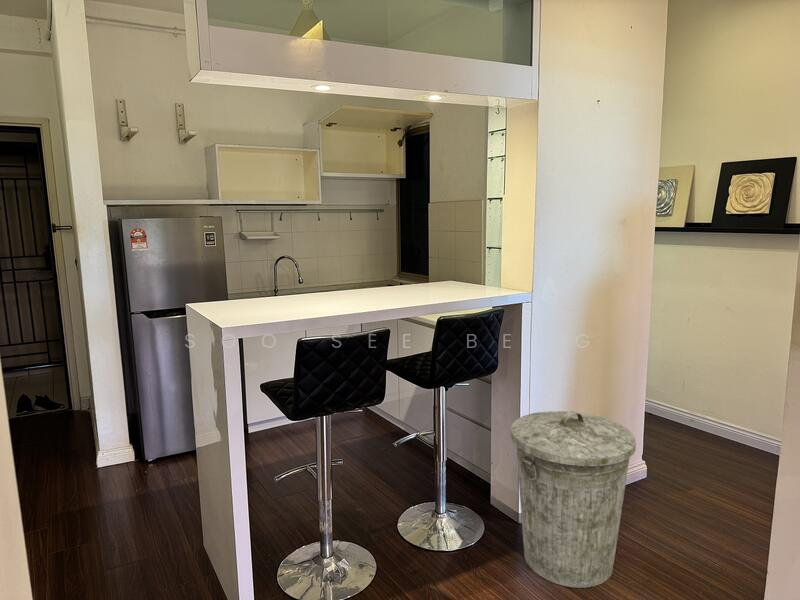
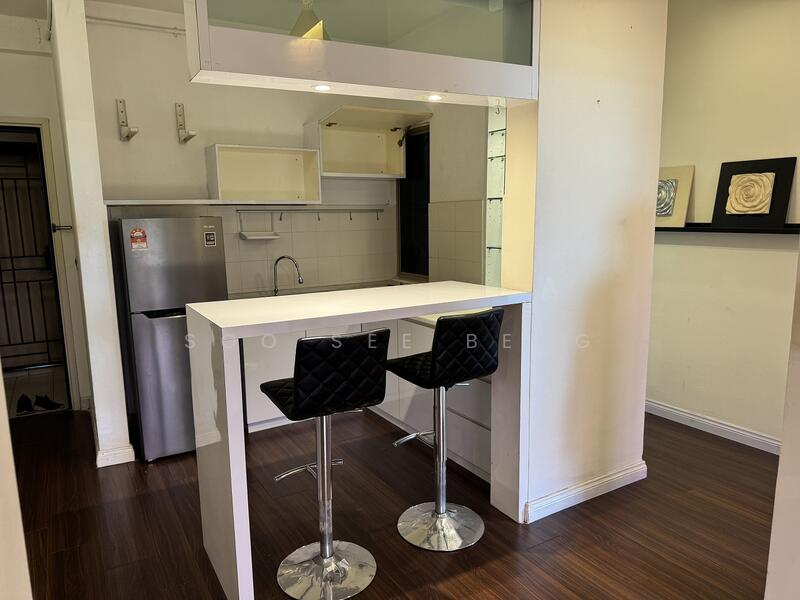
- trash can [510,410,637,589]
